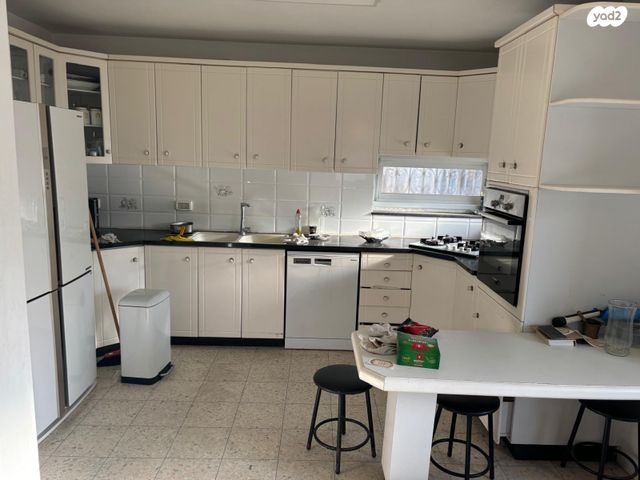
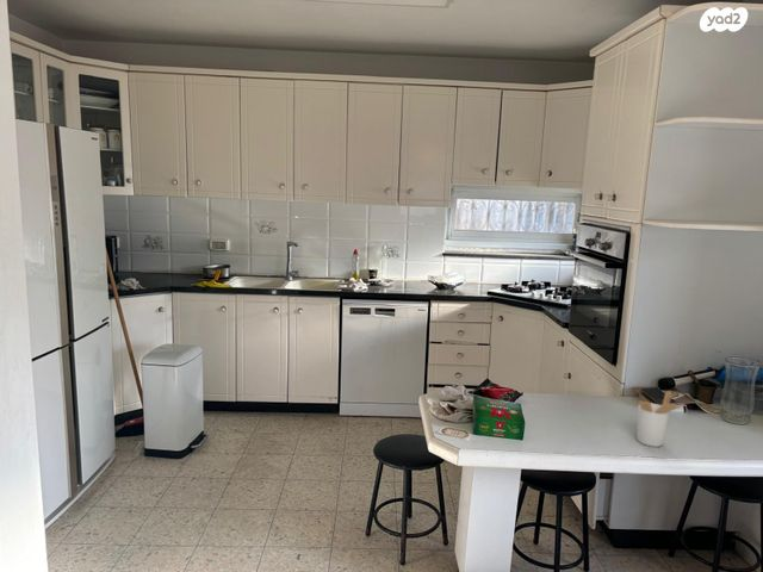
+ utensil holder [635,390,686,448]
